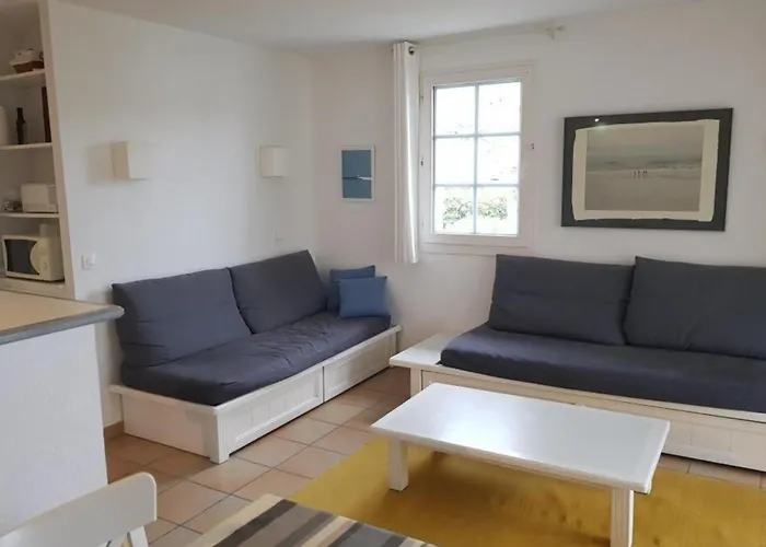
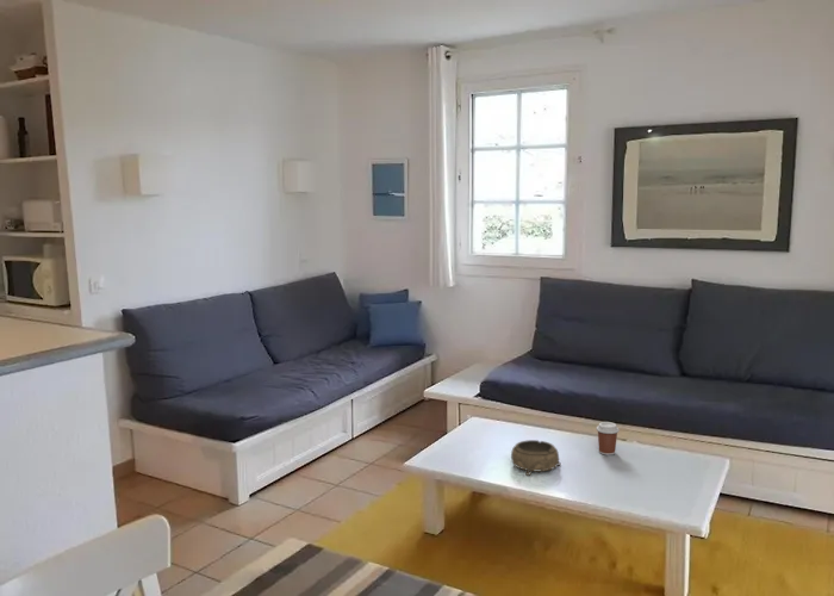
+ decorative bowl [510,439,562,477]
+ coffee cup [595,421,621,457]
